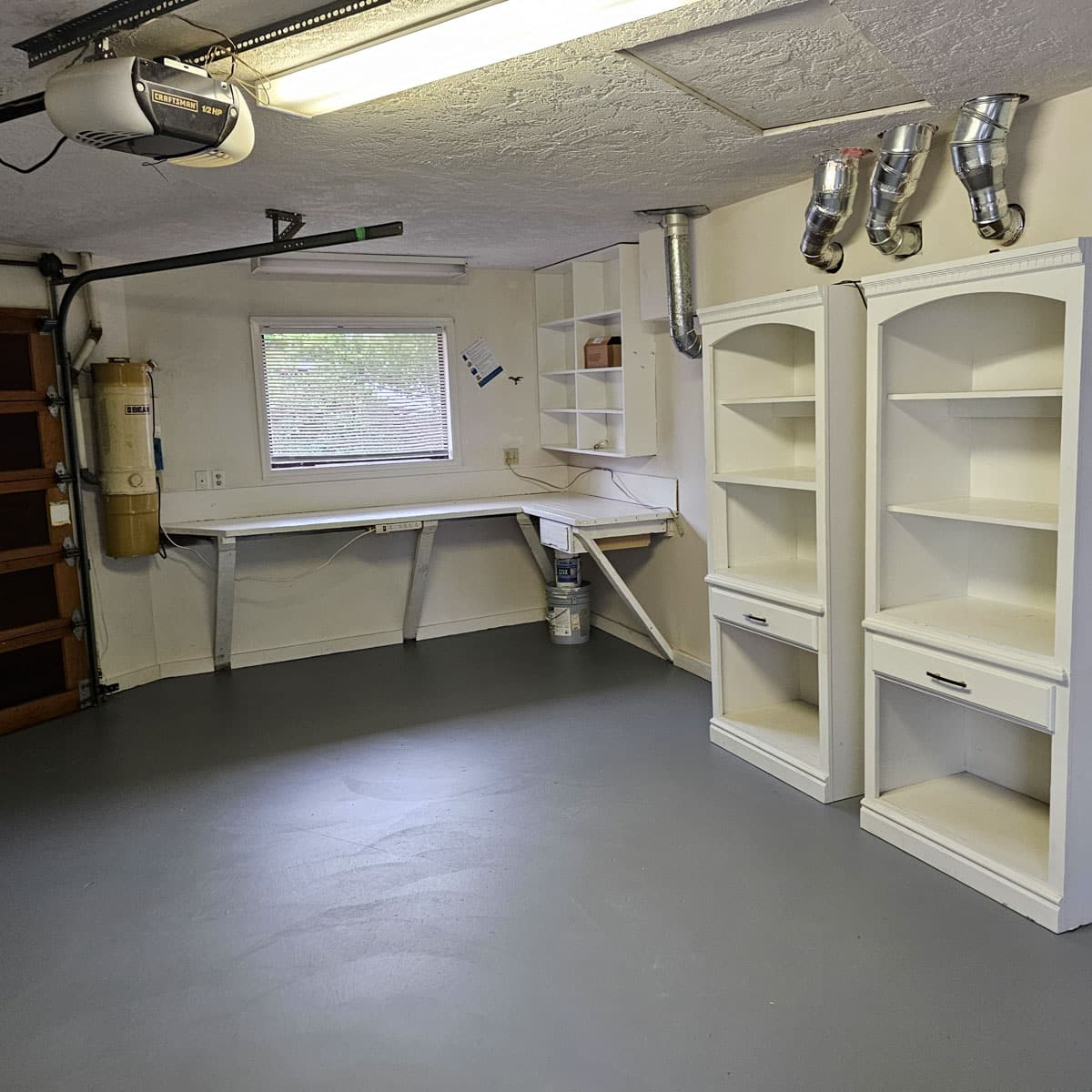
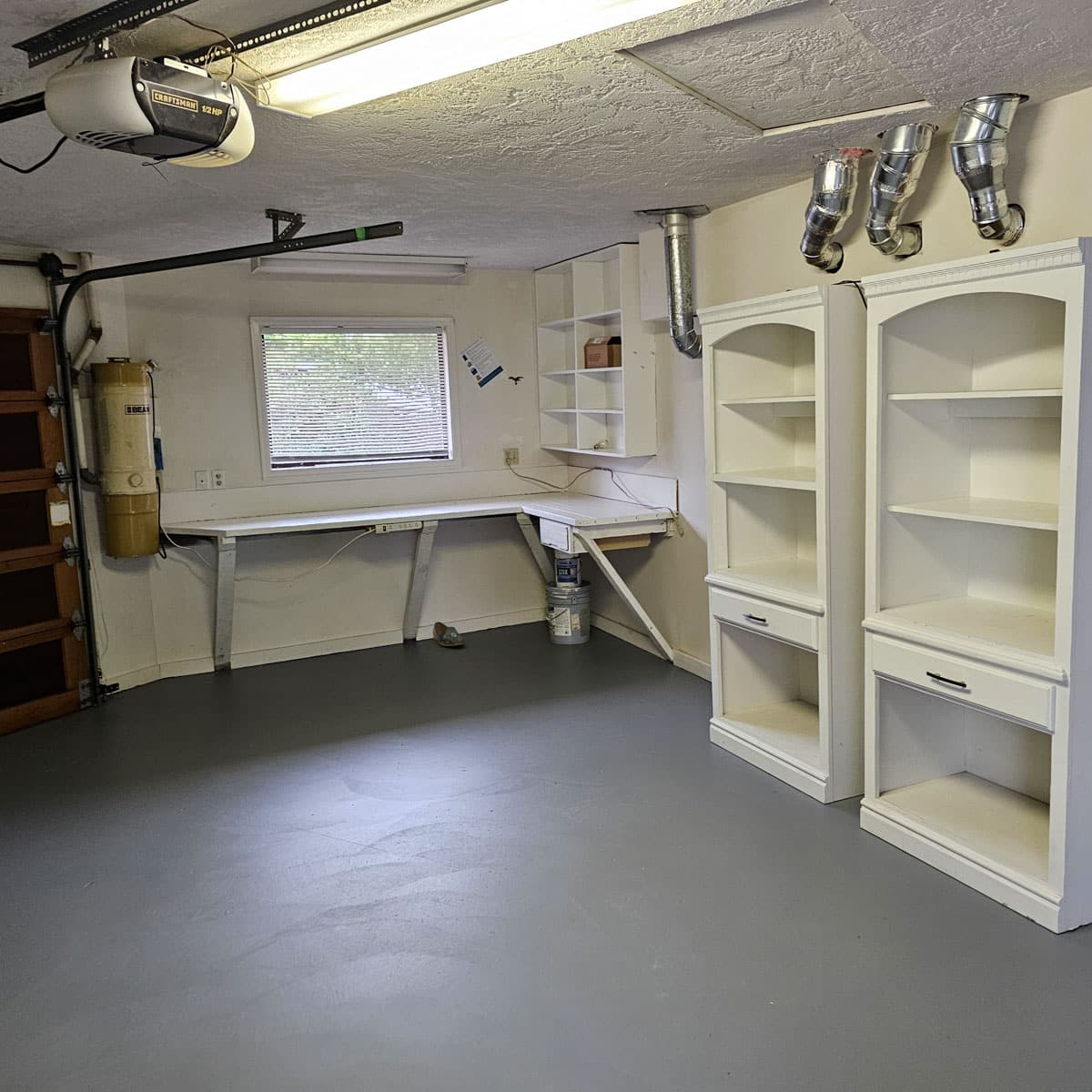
+ shoe [432,621,464,647]
